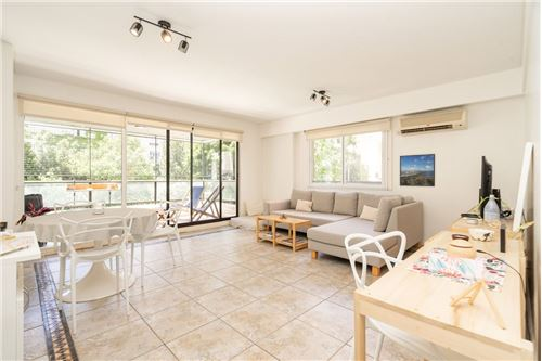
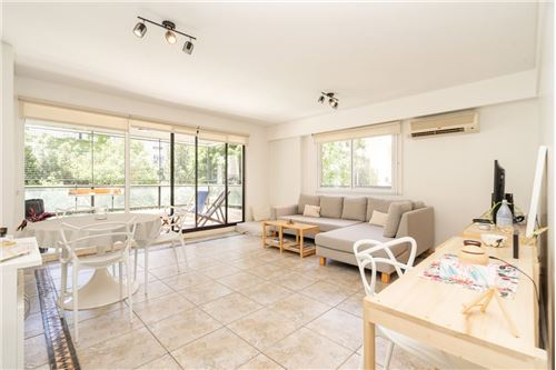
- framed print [399,153,436,188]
